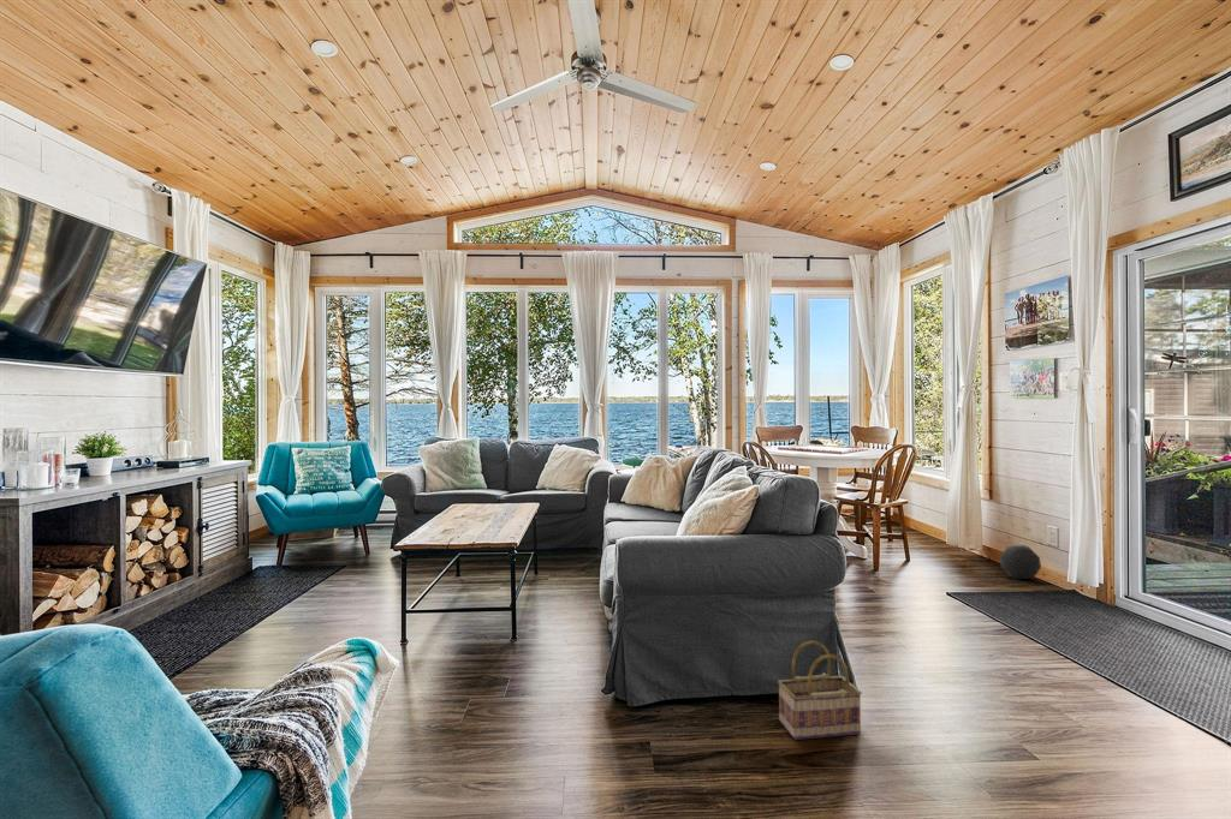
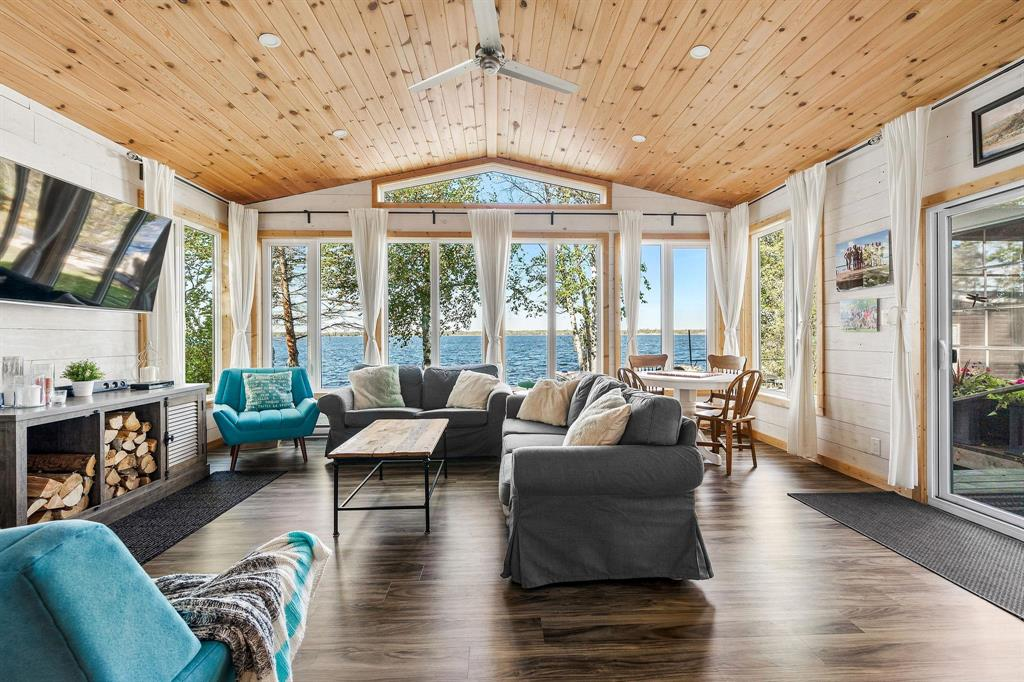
- basket [777,639,863,741]
- ball [999,544,1042,580]
